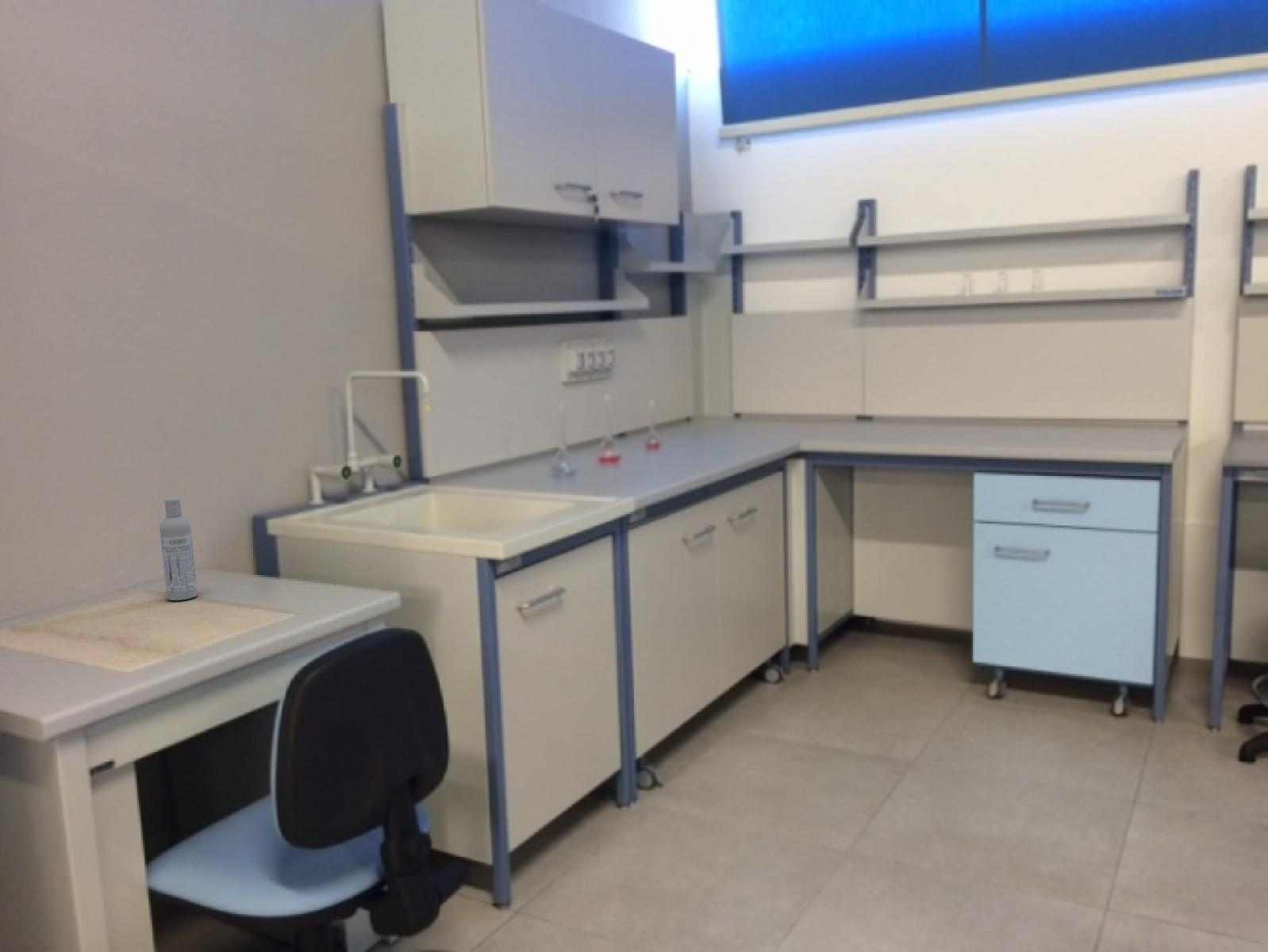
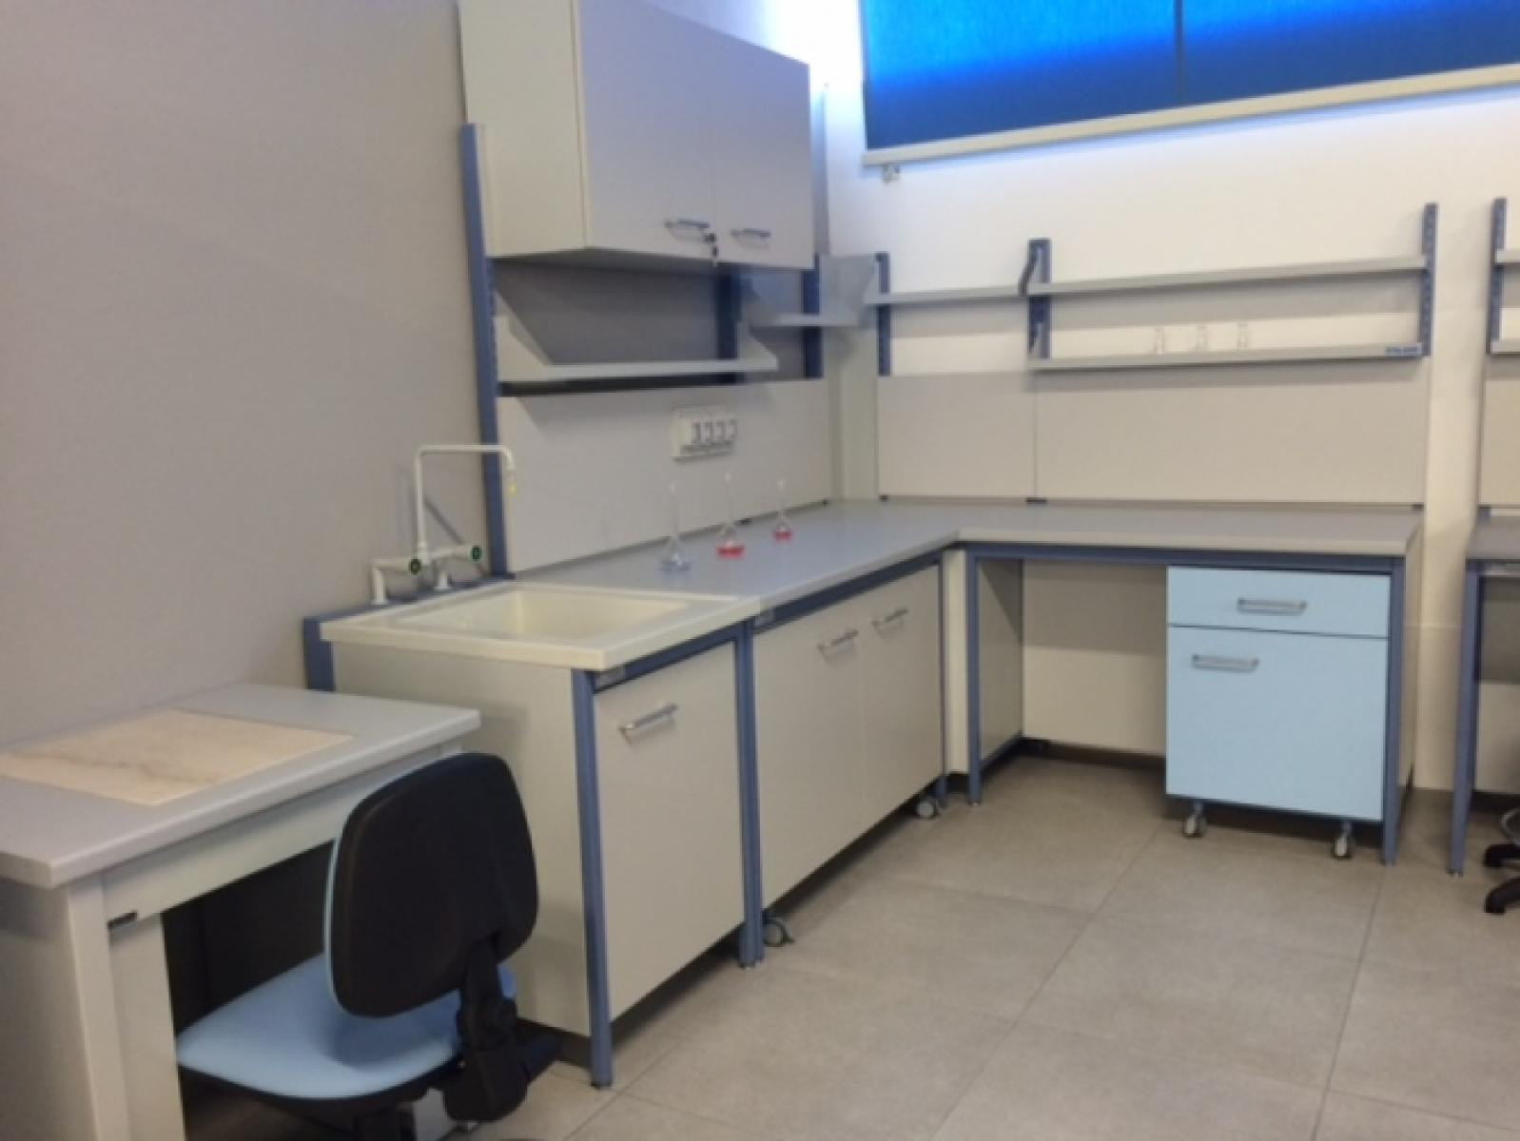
- bottle [159,497,198,601]
